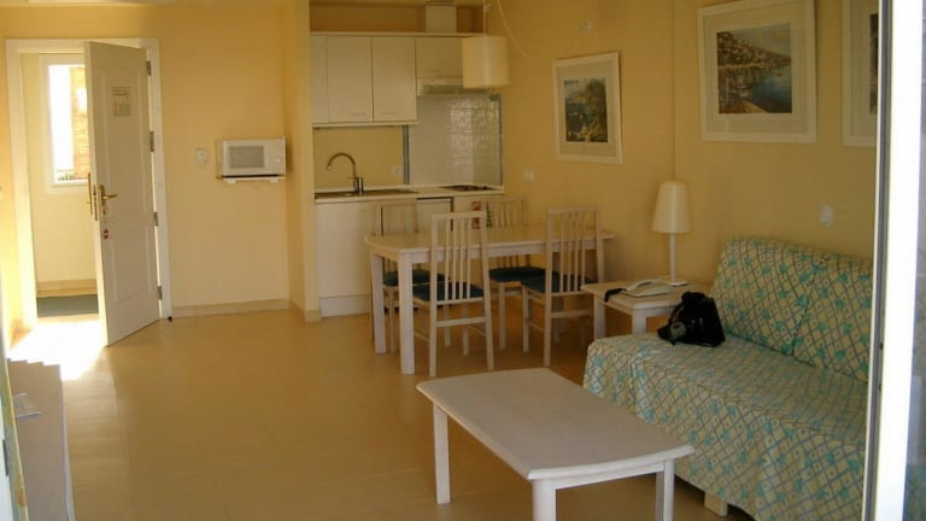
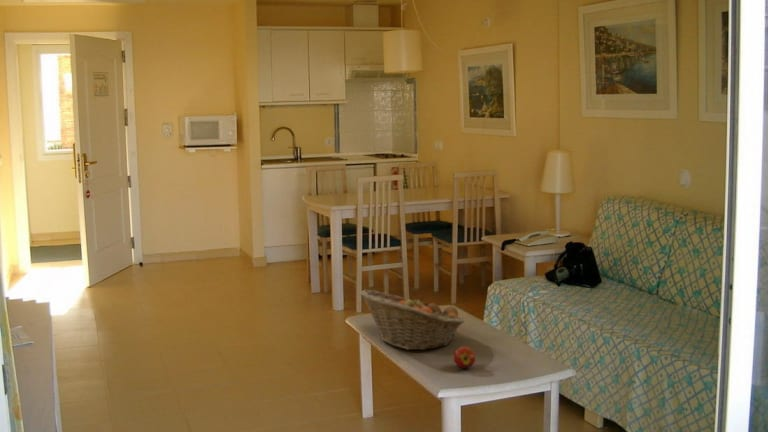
+ apple [453,345,476,369]
+ fruit basket [359,289,466,351]
